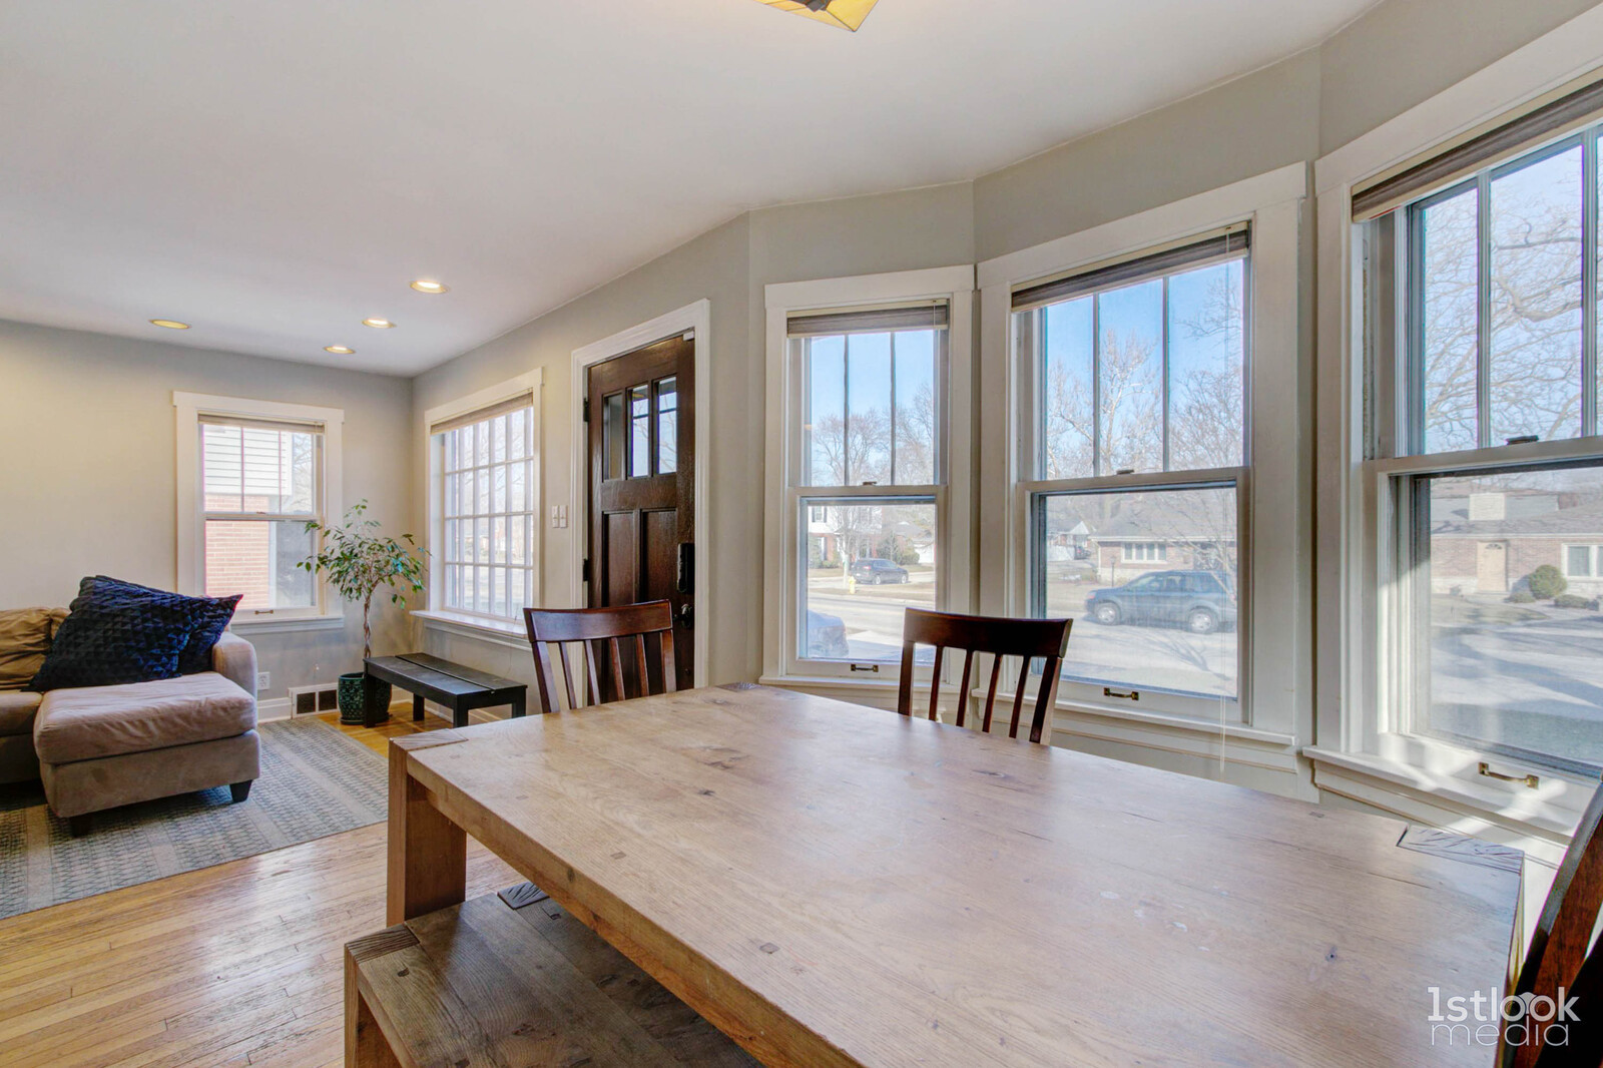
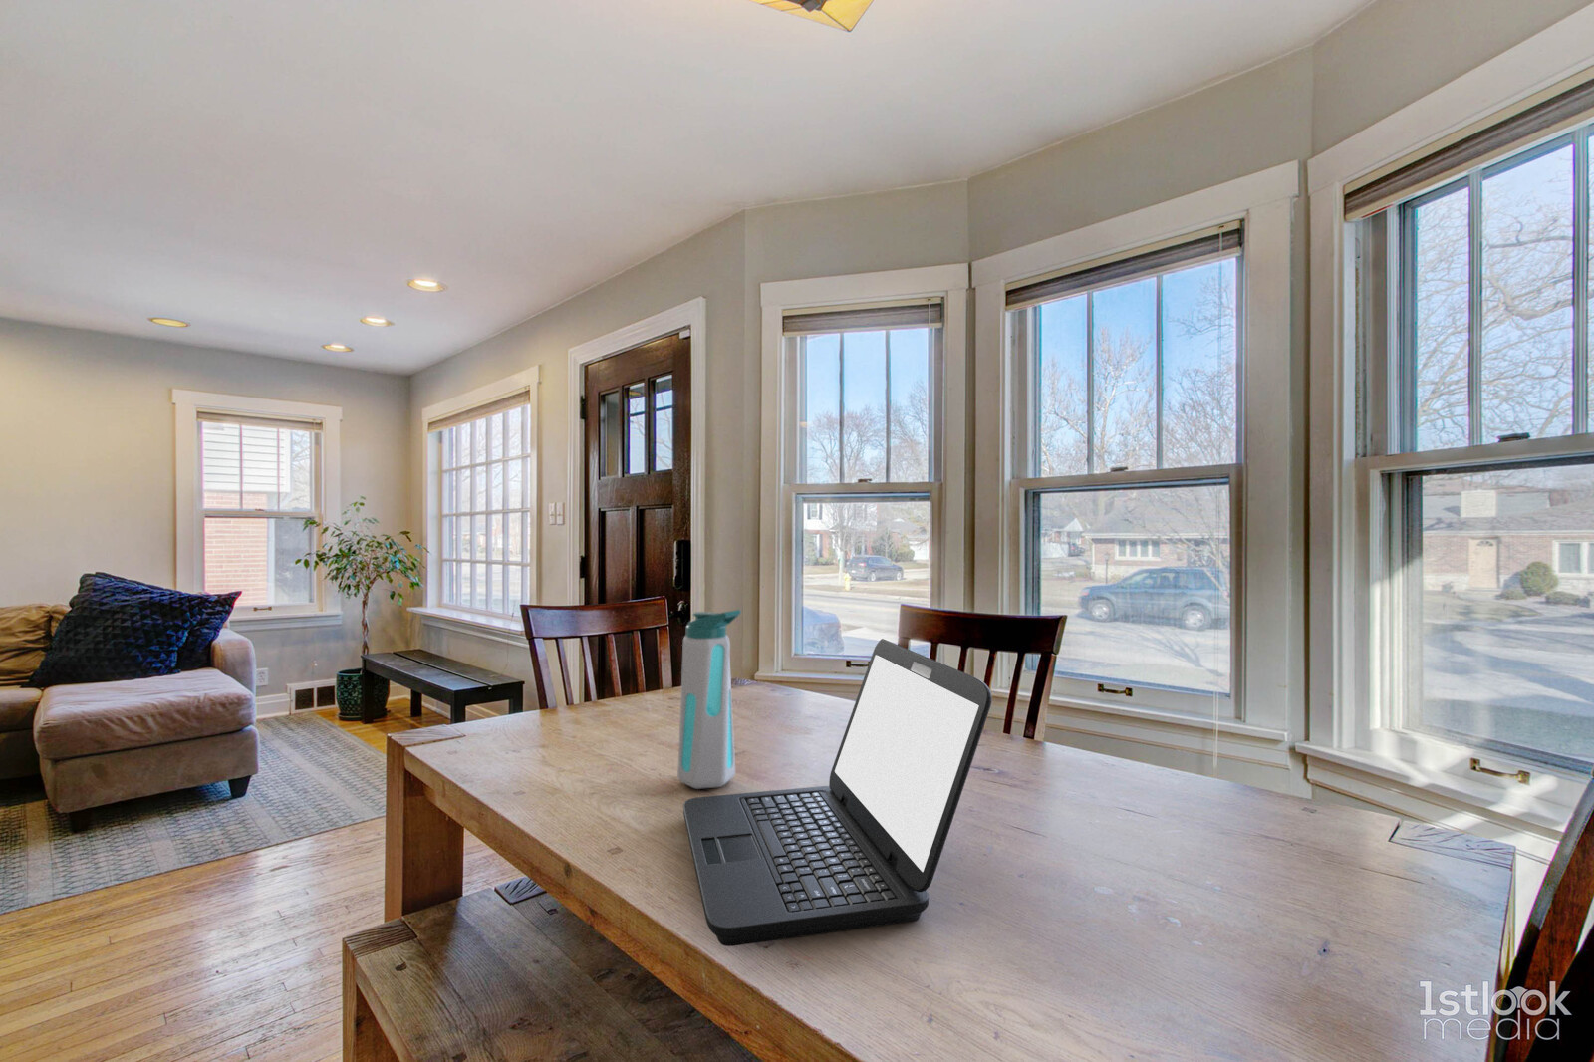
+ laptop [683,638,993,947]
+ water bottle [677,609,742,791]
